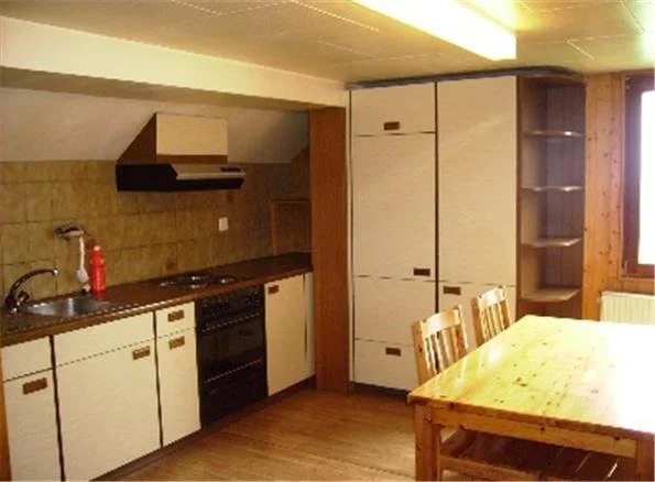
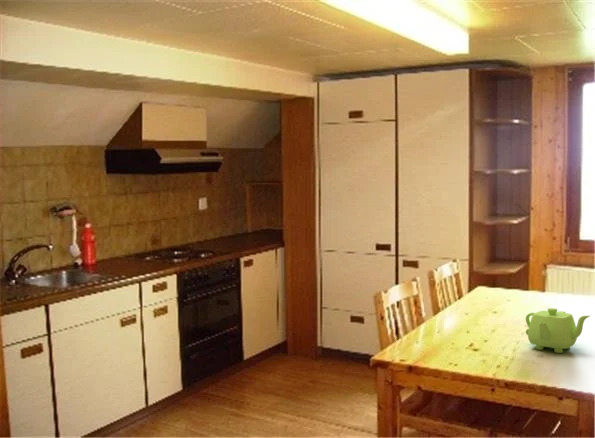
+ teapot [525,307,591,354]
